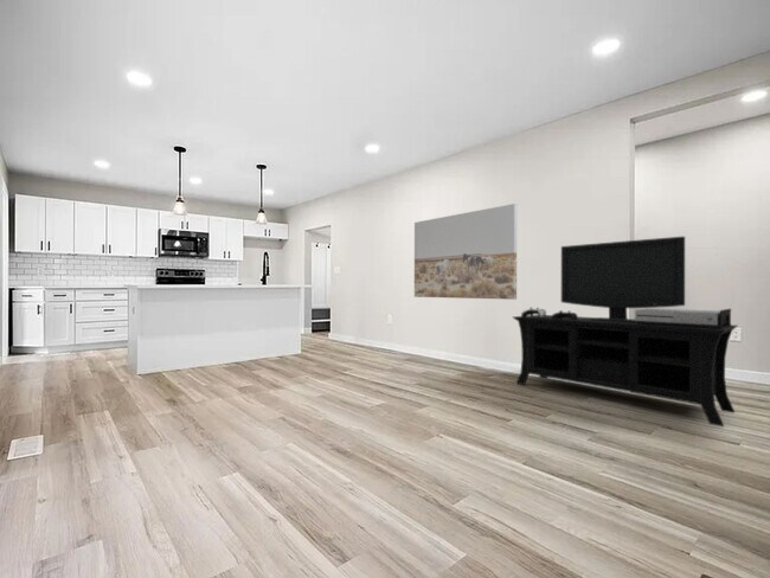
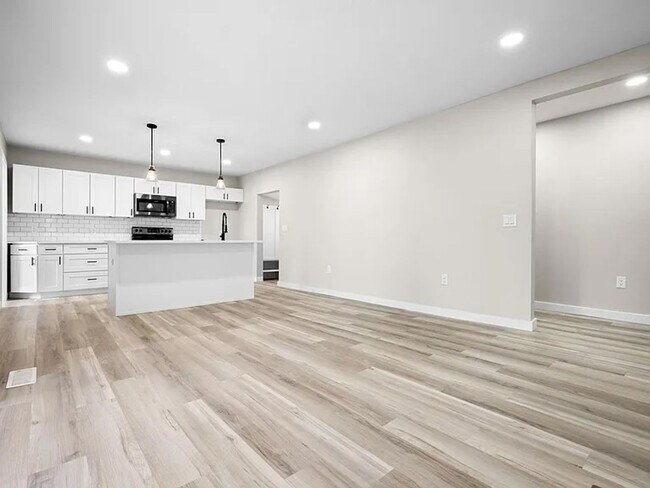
- media console [512,236,739,428]
- wall art [413,203,518,301]
